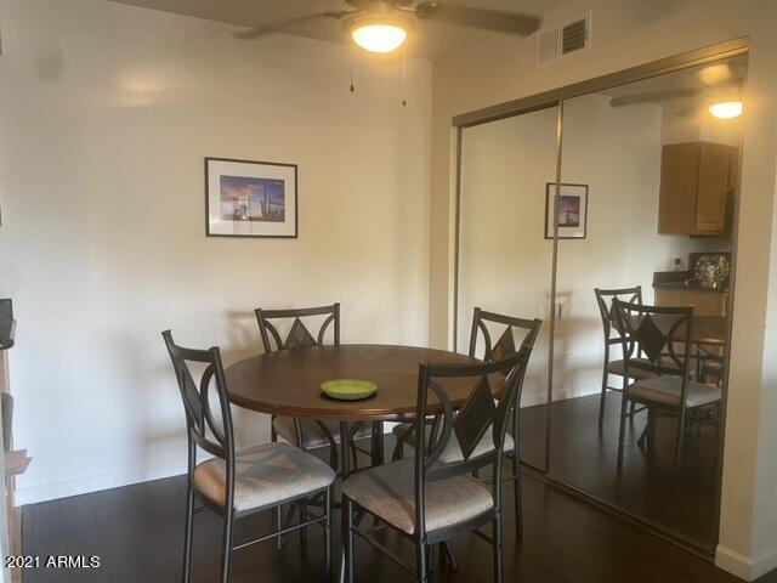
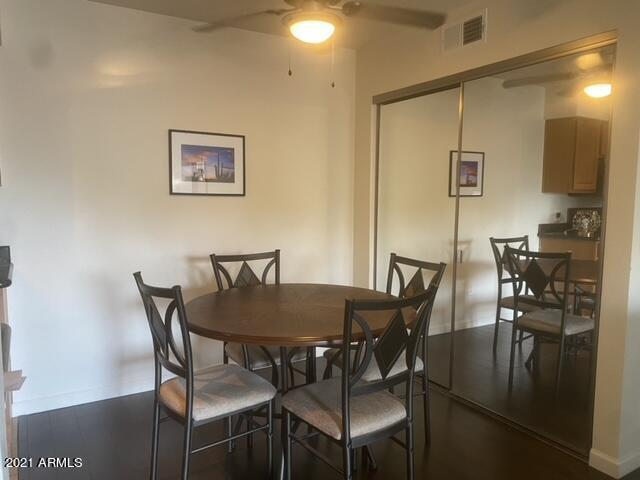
- saucer [319,378,379,401]
